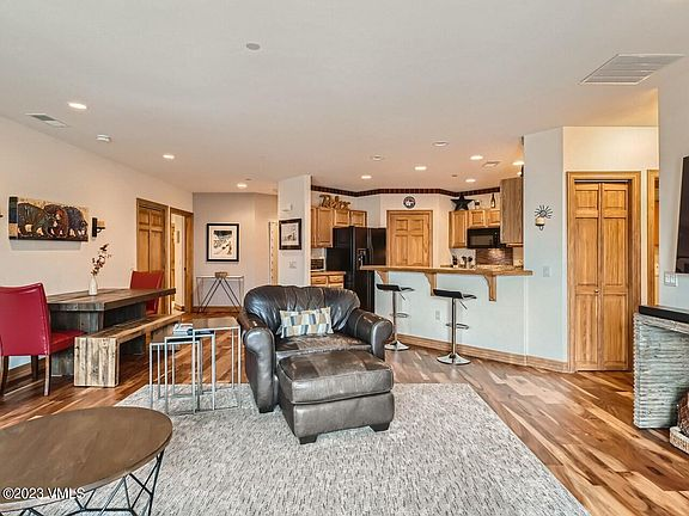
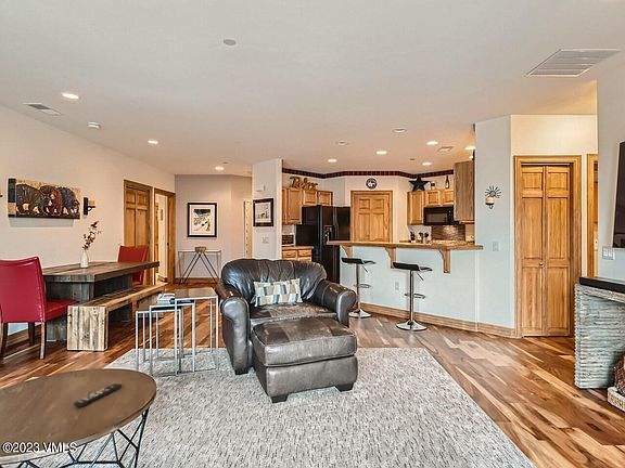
+ remote control [73,382,123,407]
